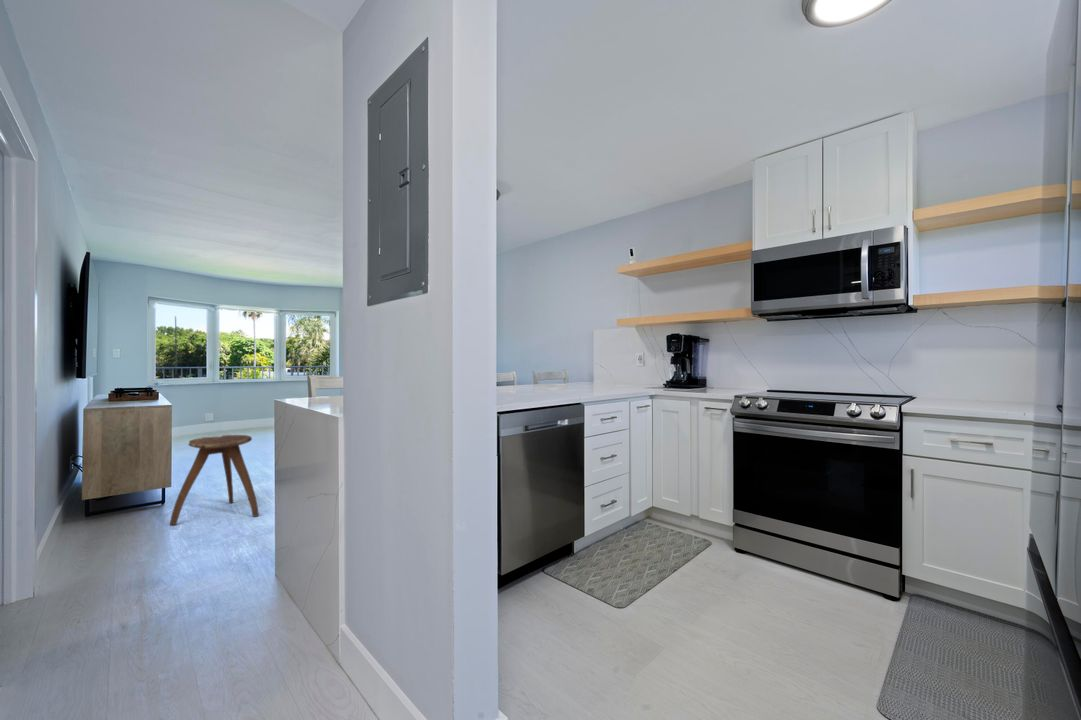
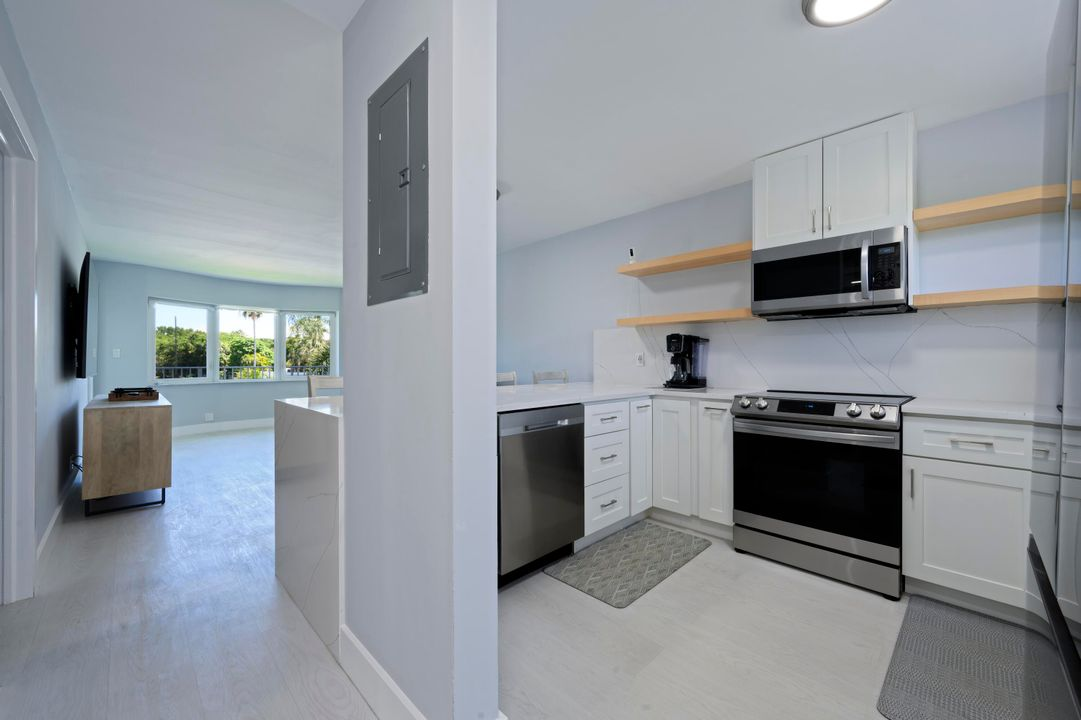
- stool [169,434,260,526]
